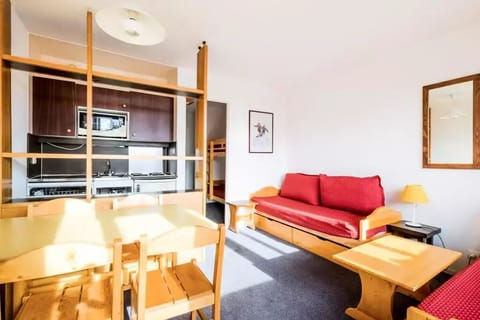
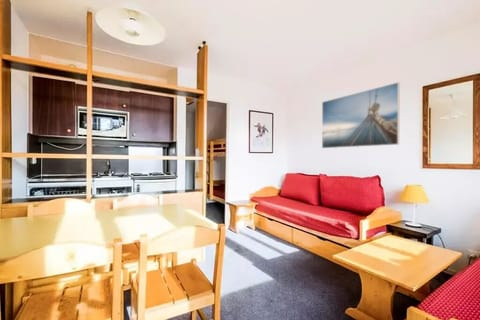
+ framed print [321,81,401,149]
